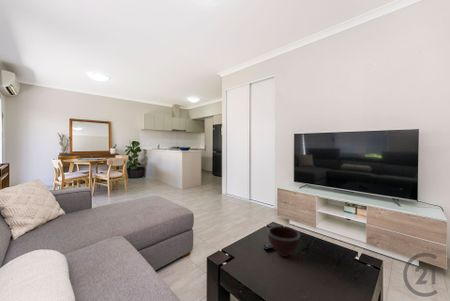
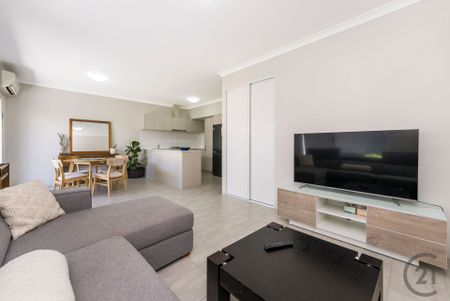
- bowl [267,225,301,258]
